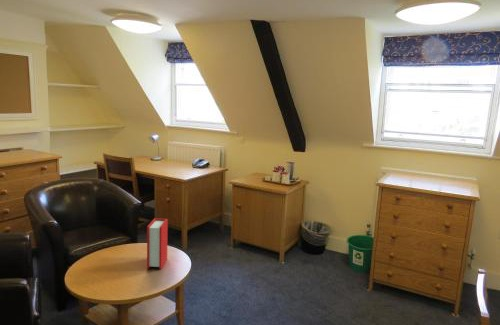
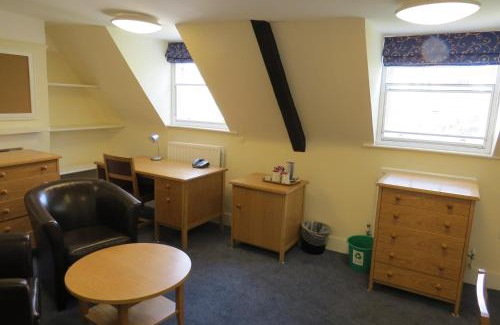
- book [146,217,169,270]
